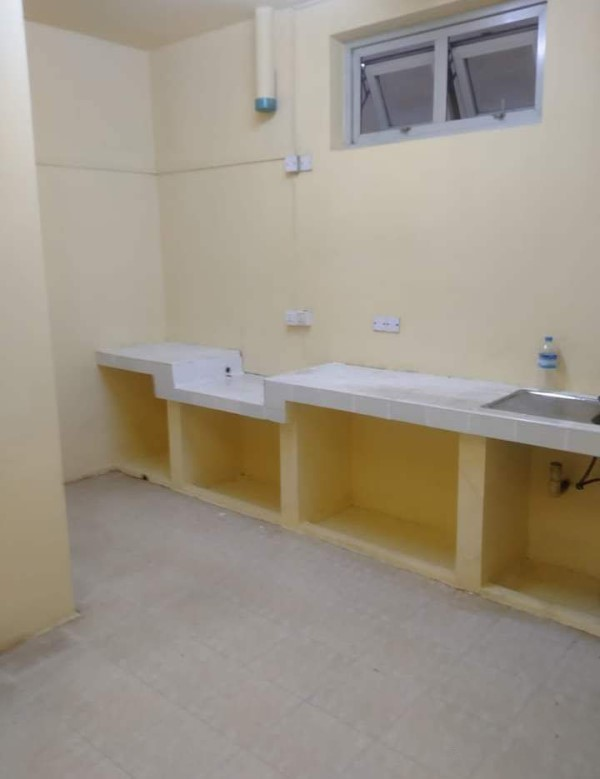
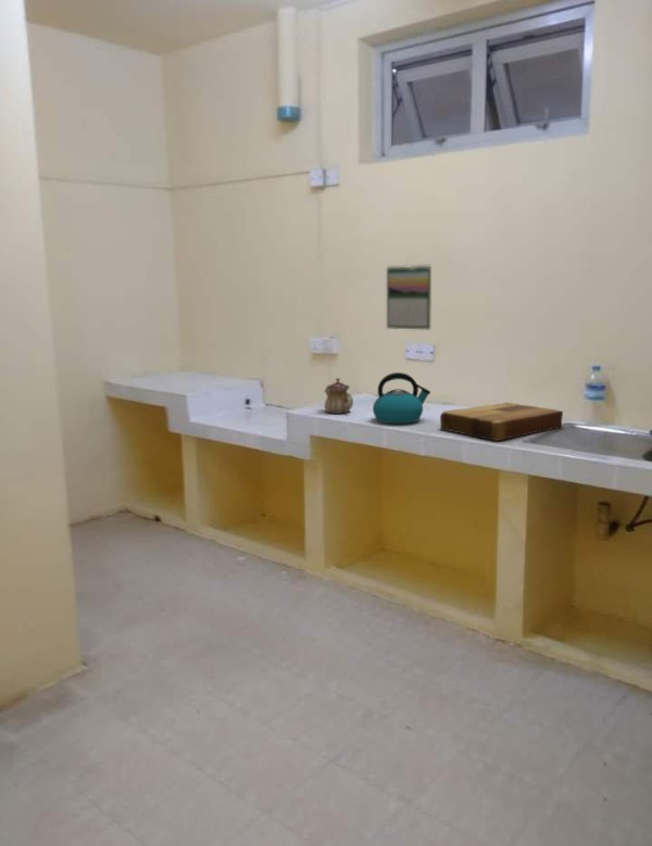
+ cutting board [439,402,564,442]
+ calendar [386,263,432,331]
+ kettle [372,371,431,425]
+ teapot [324,377,354,415]
